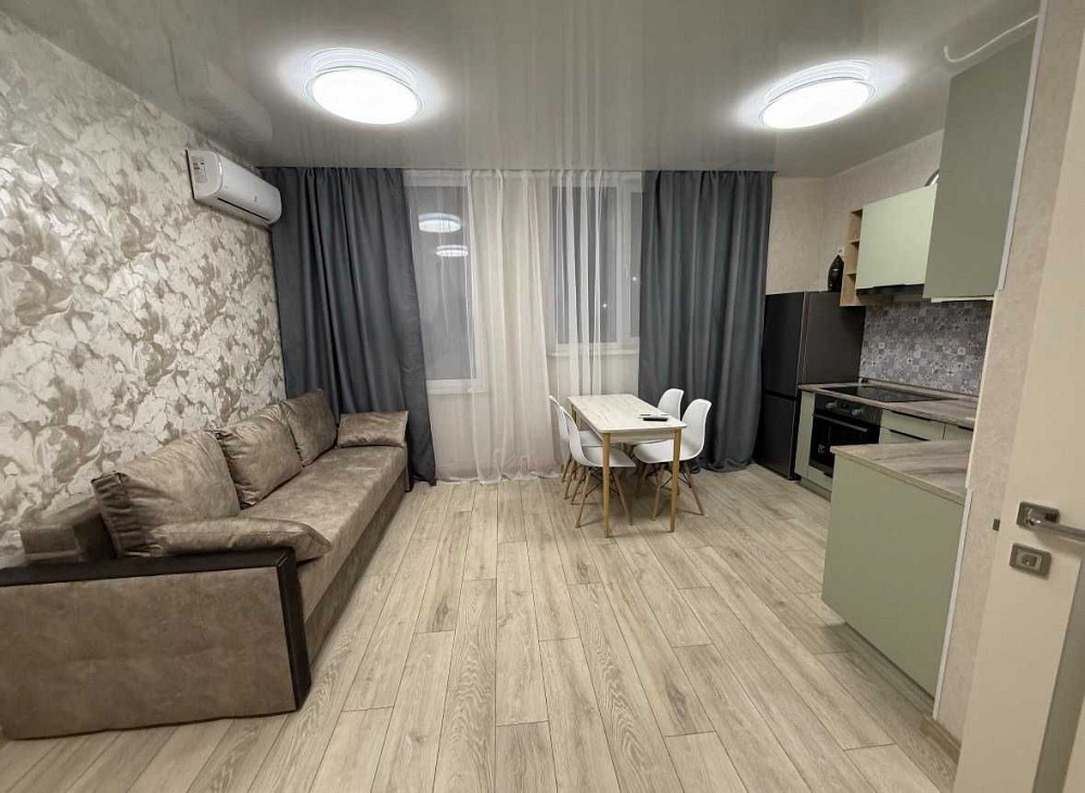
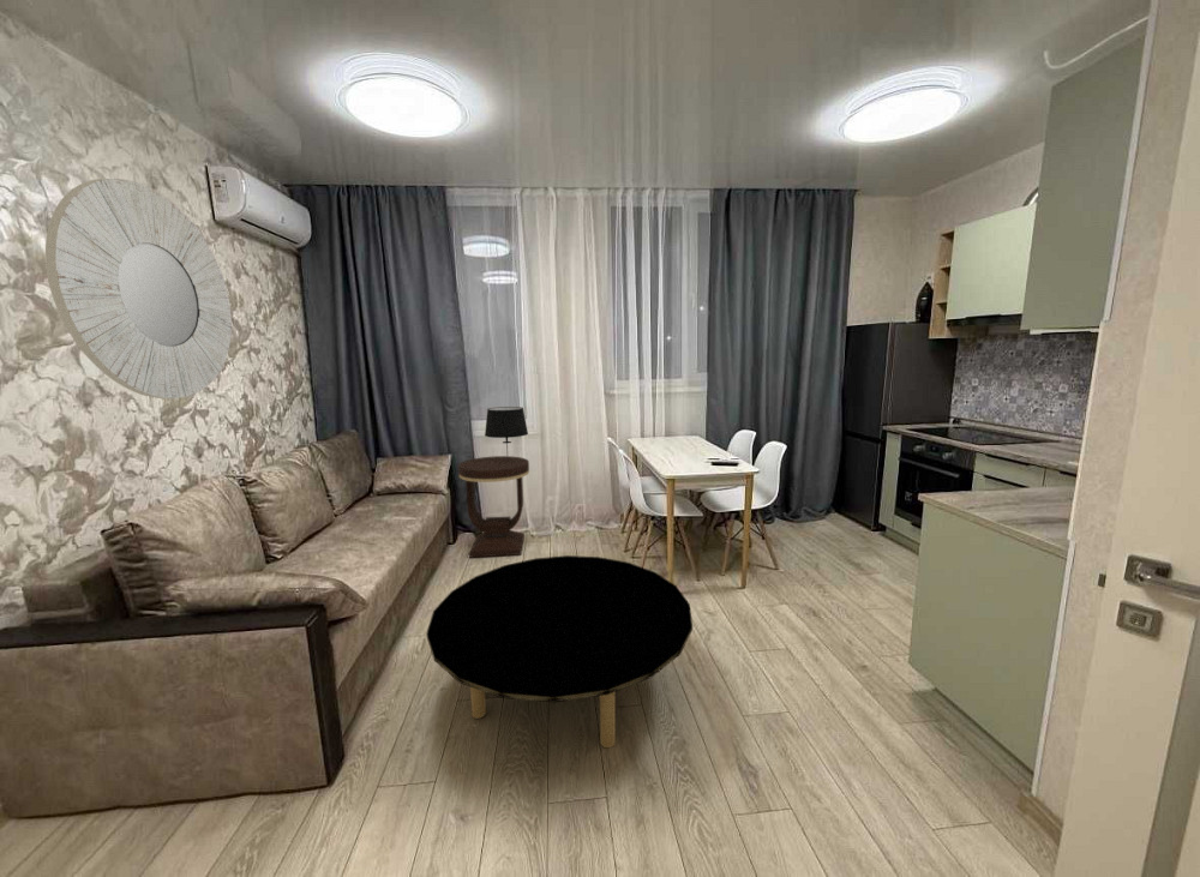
+ table lamp [484,406,529,453]
+ mirror [44,178,233,400]
+ coffee table [425,554,694,749]
+ side table [457,455,530,559]
